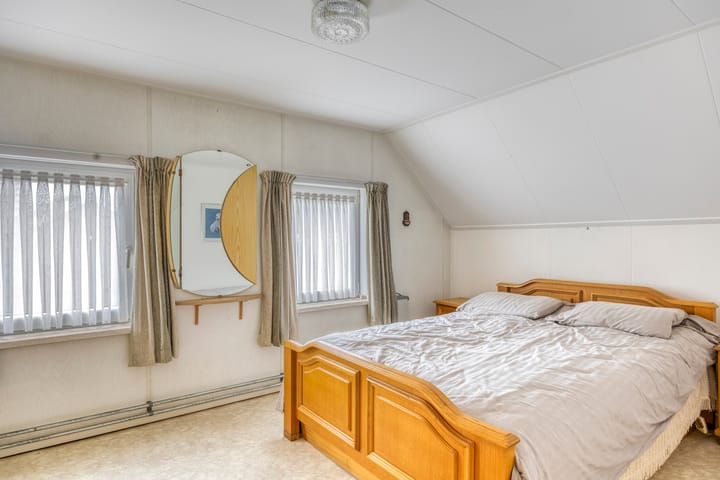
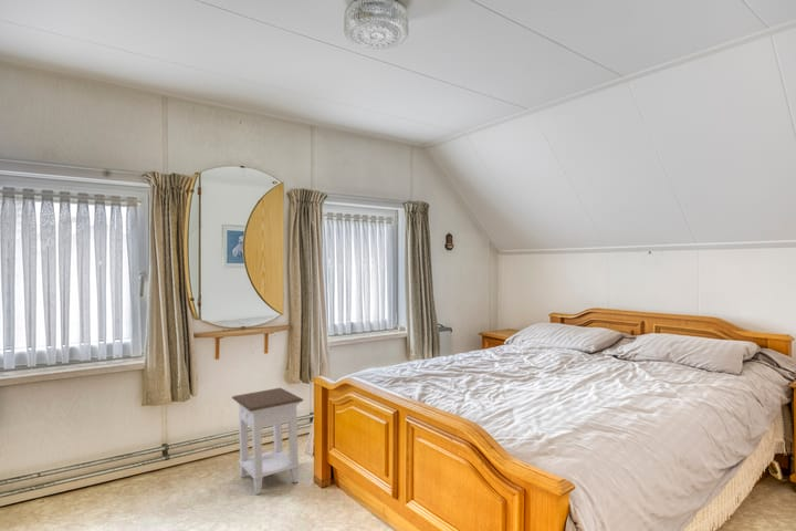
+ nightstand [231,387,305,496]
